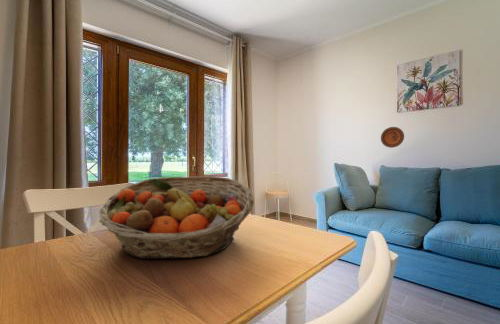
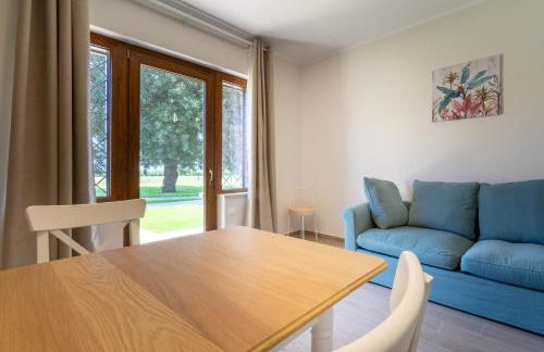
- fruit basket [98,175,255,260]
- decorative plate [380,126,405,149]
